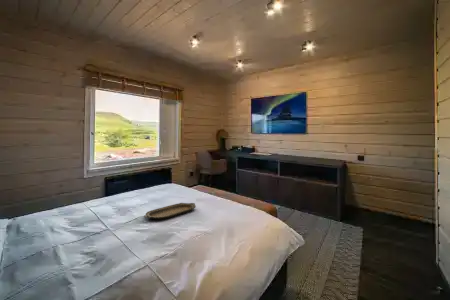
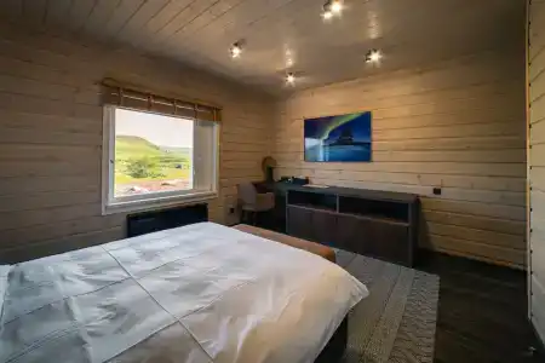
- serving tray [143,202,197,221]
